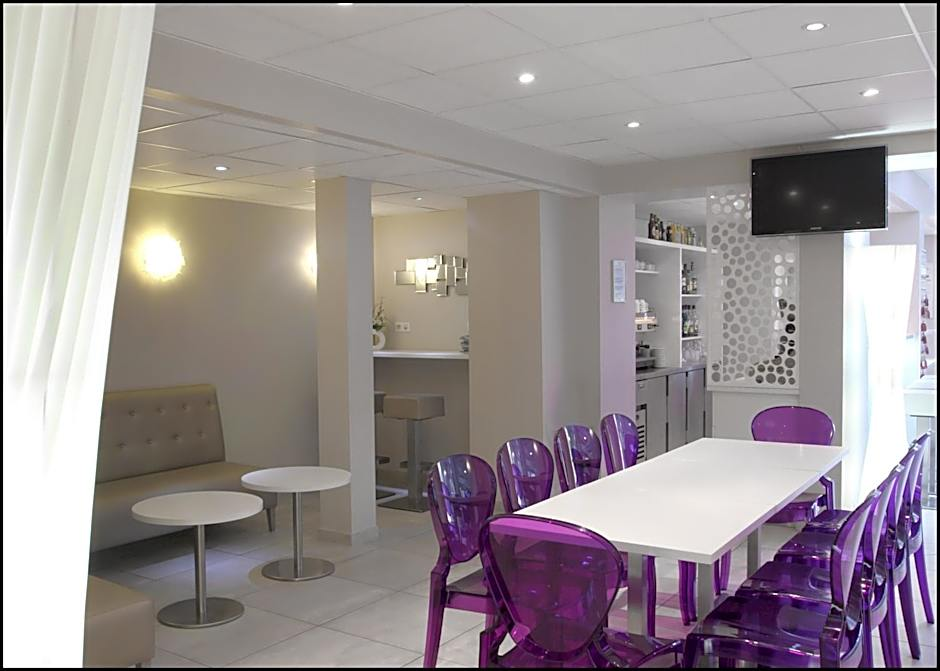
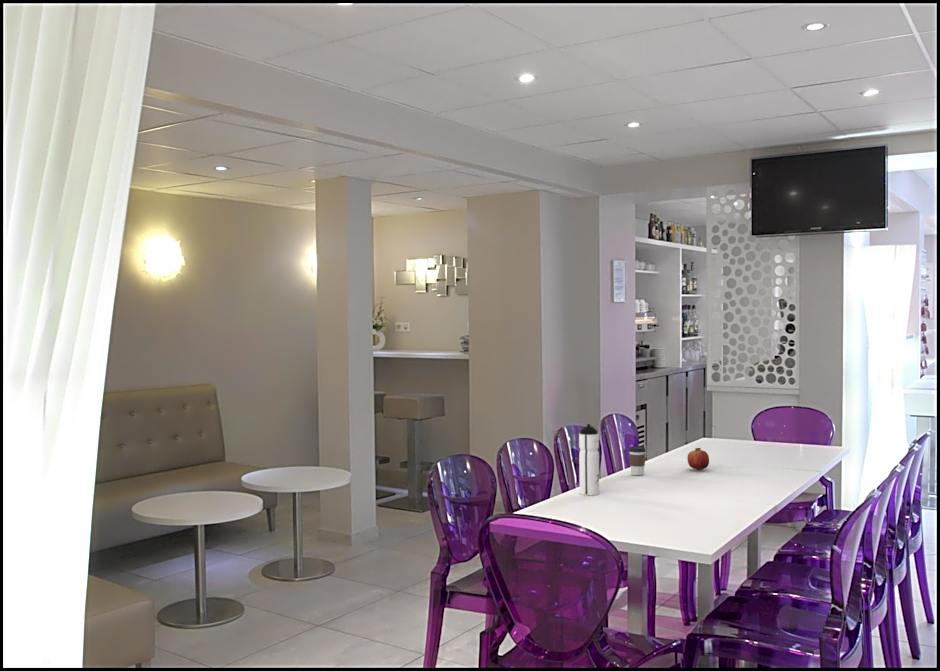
+ coffee cup [628,445,647,476]
+ water bottle [578,423,600,496]
+ fruit [686,447,710,471]
